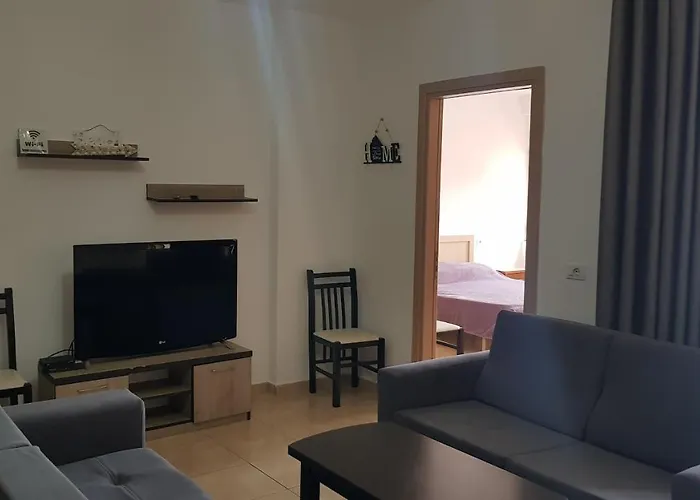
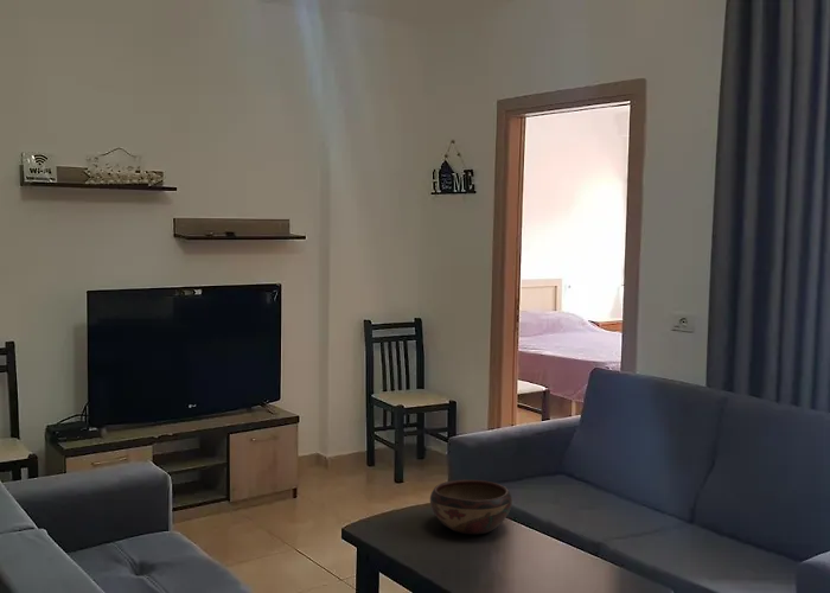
+ decorative bowl [429,479,513,536]
